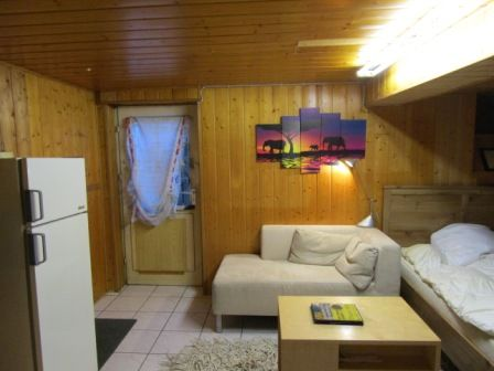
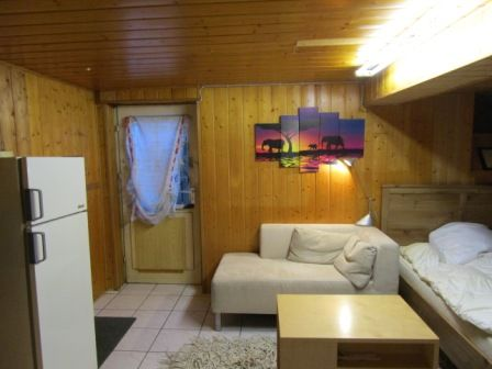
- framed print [310,301,365,326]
